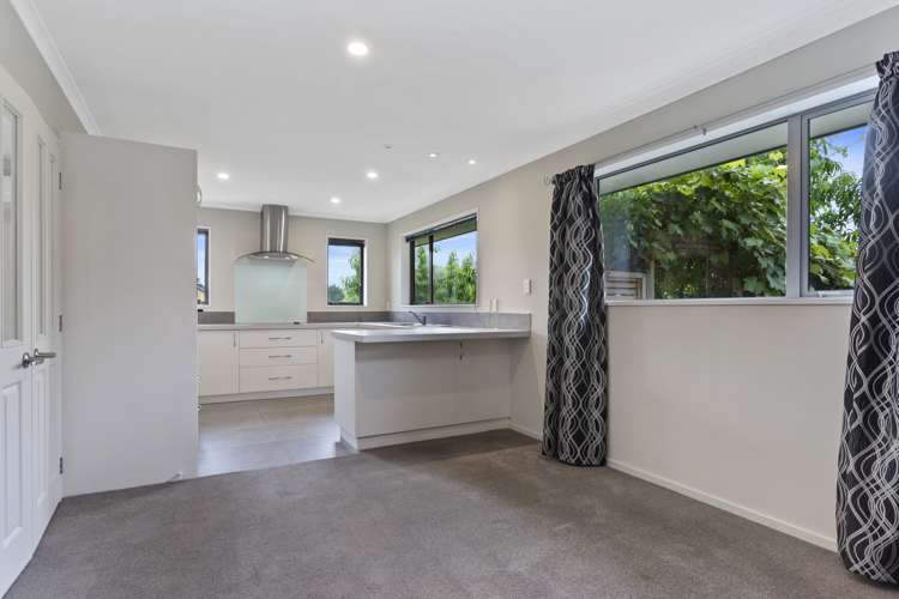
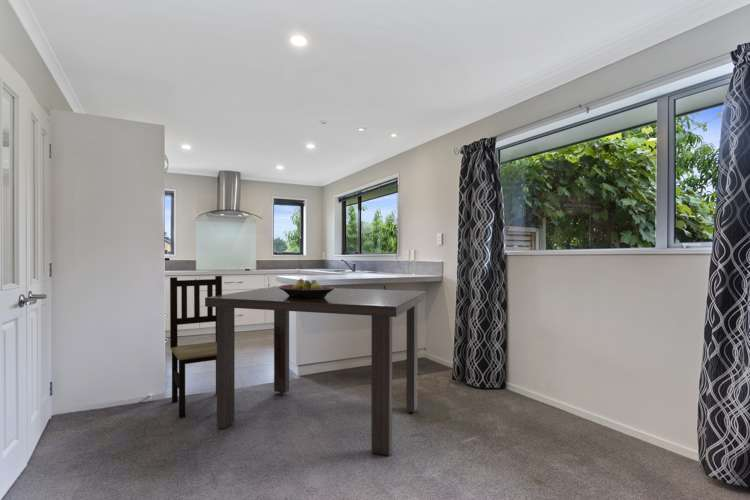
+ fruit bowl [279,278,335,299]
+ dining table [204,285,427,457]
+ dining chair [169,275,223,419]
